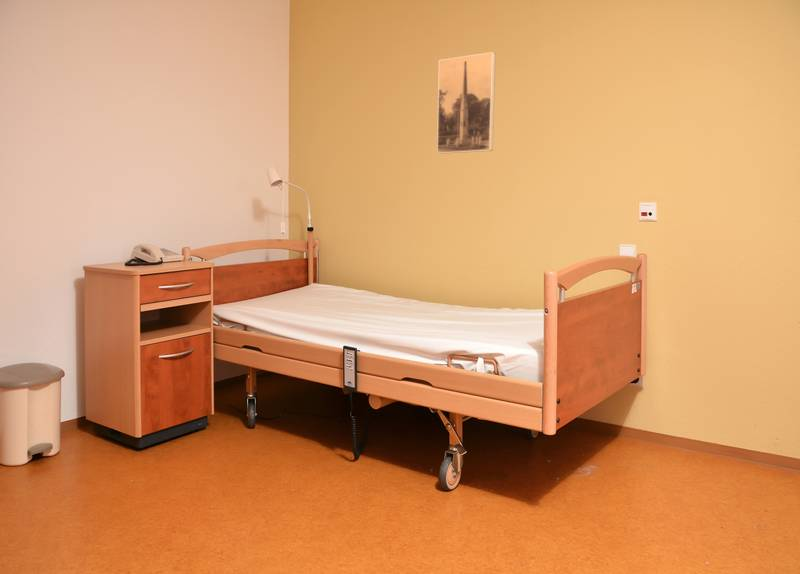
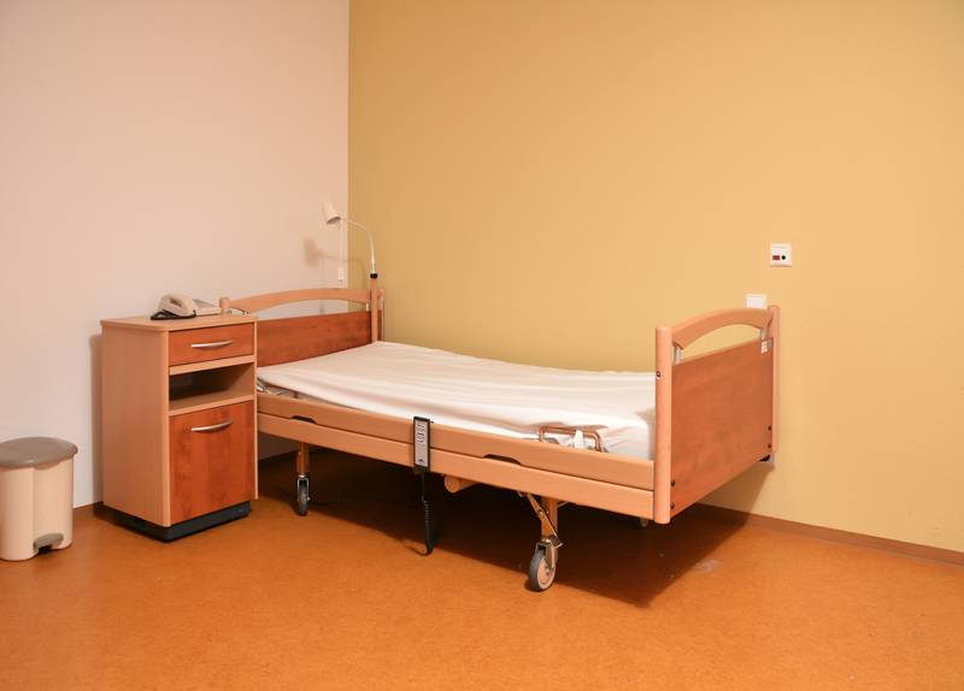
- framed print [436,51,496,155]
